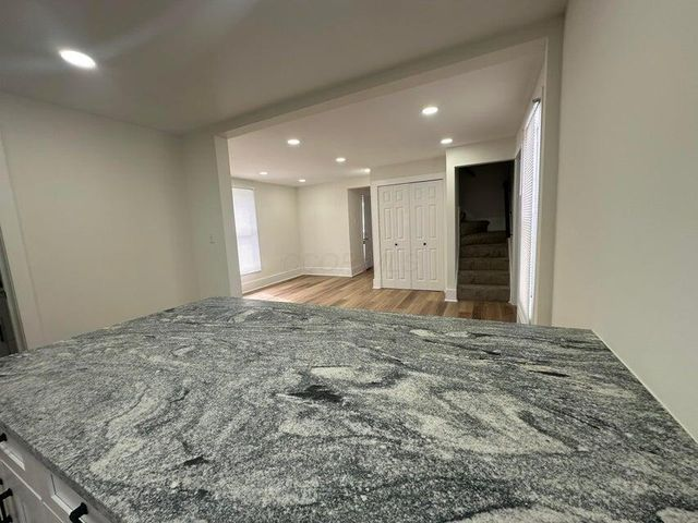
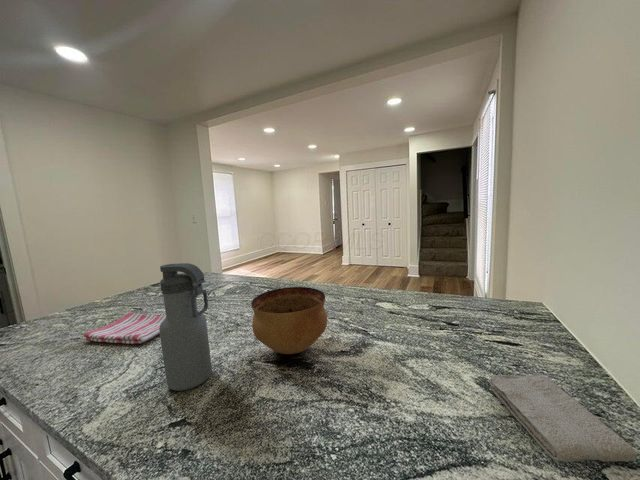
+ bowl [250,286,328,355]
+ dish towel [83,311,166,345]
+ washcloth [488,373,638,463]
+ water bottle [159,262,213,392]
